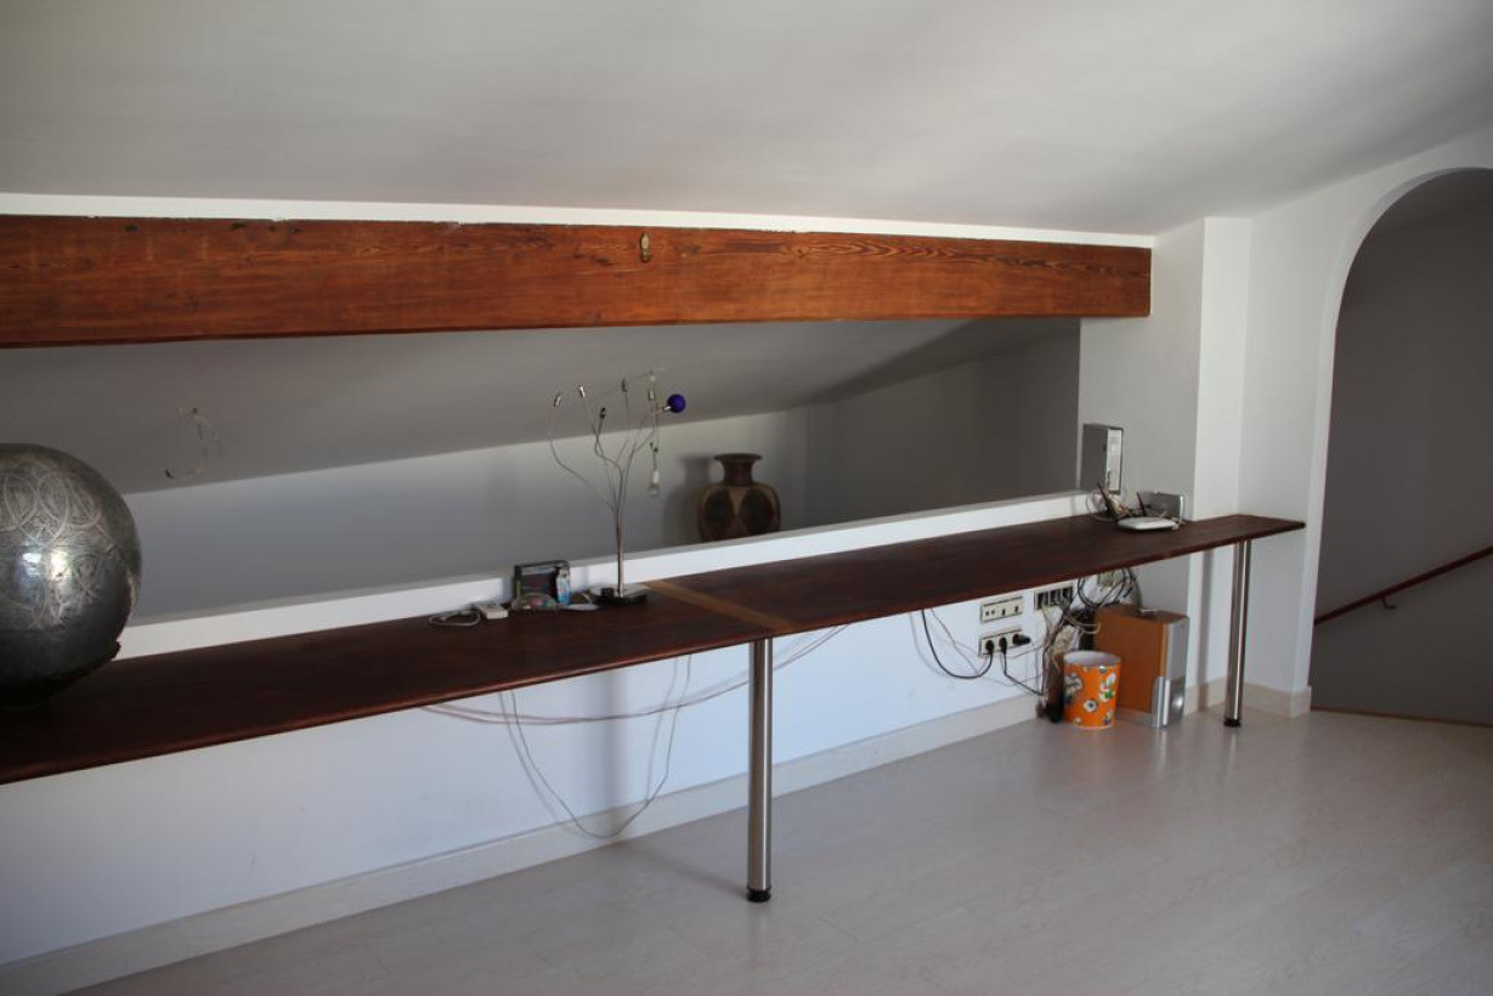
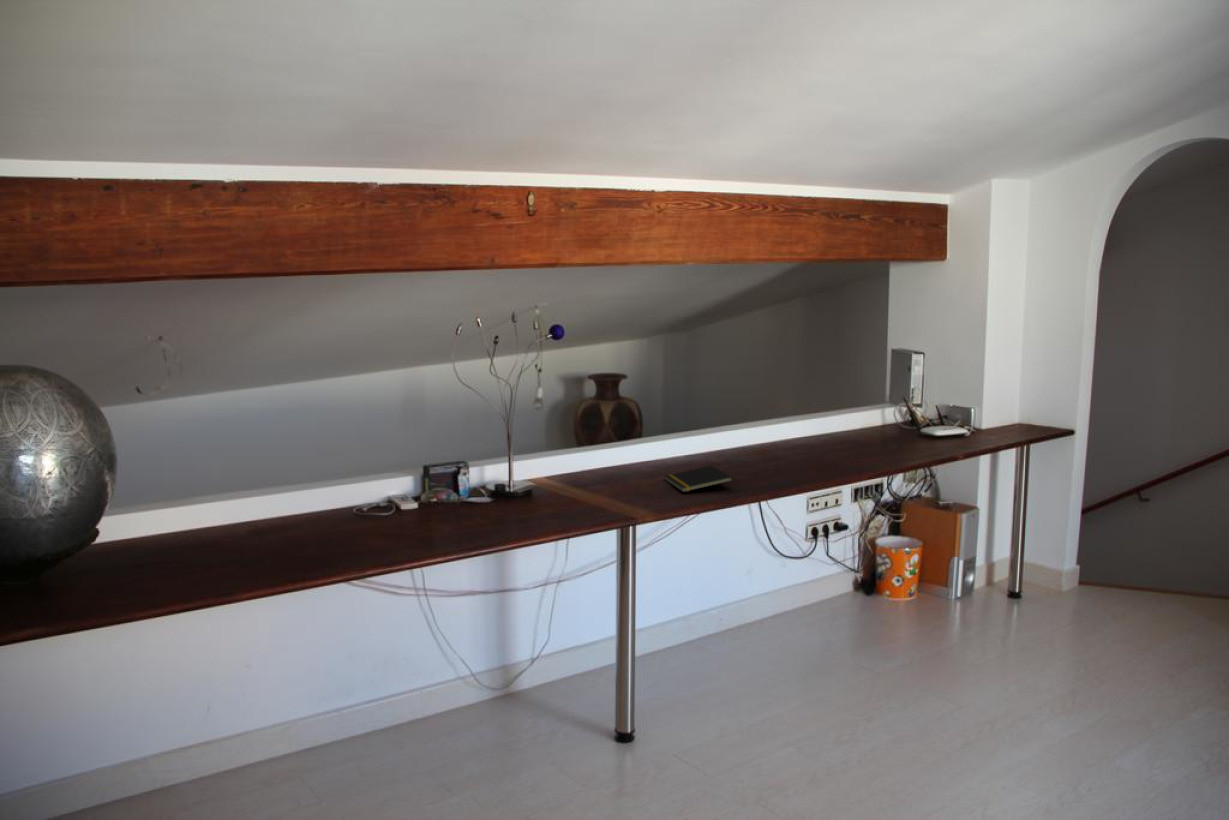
+ notepad [664,464,734,493]
